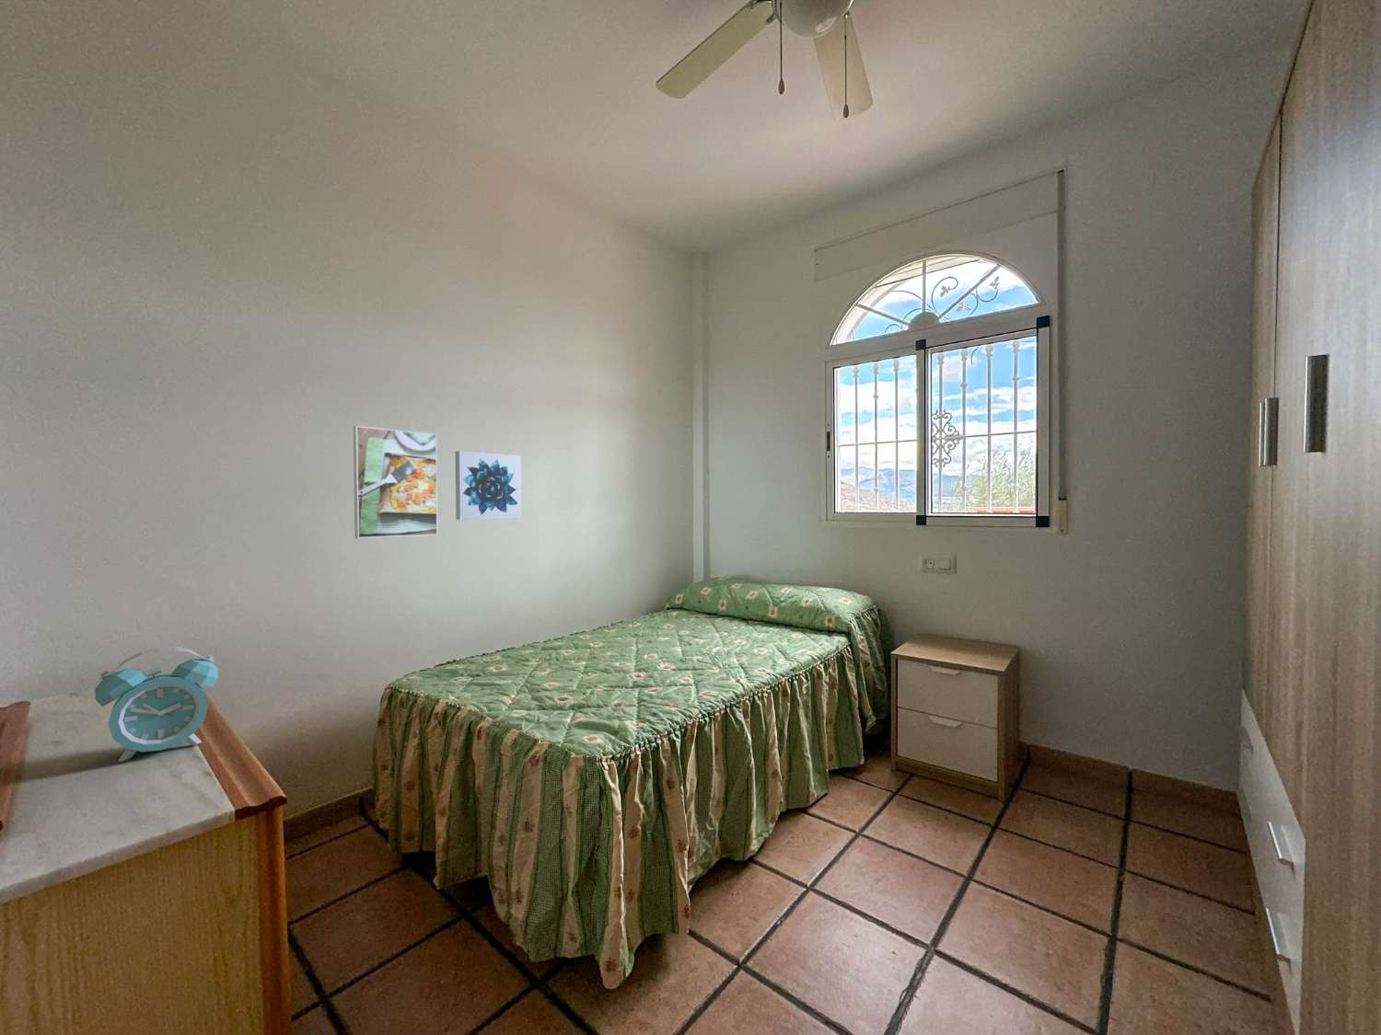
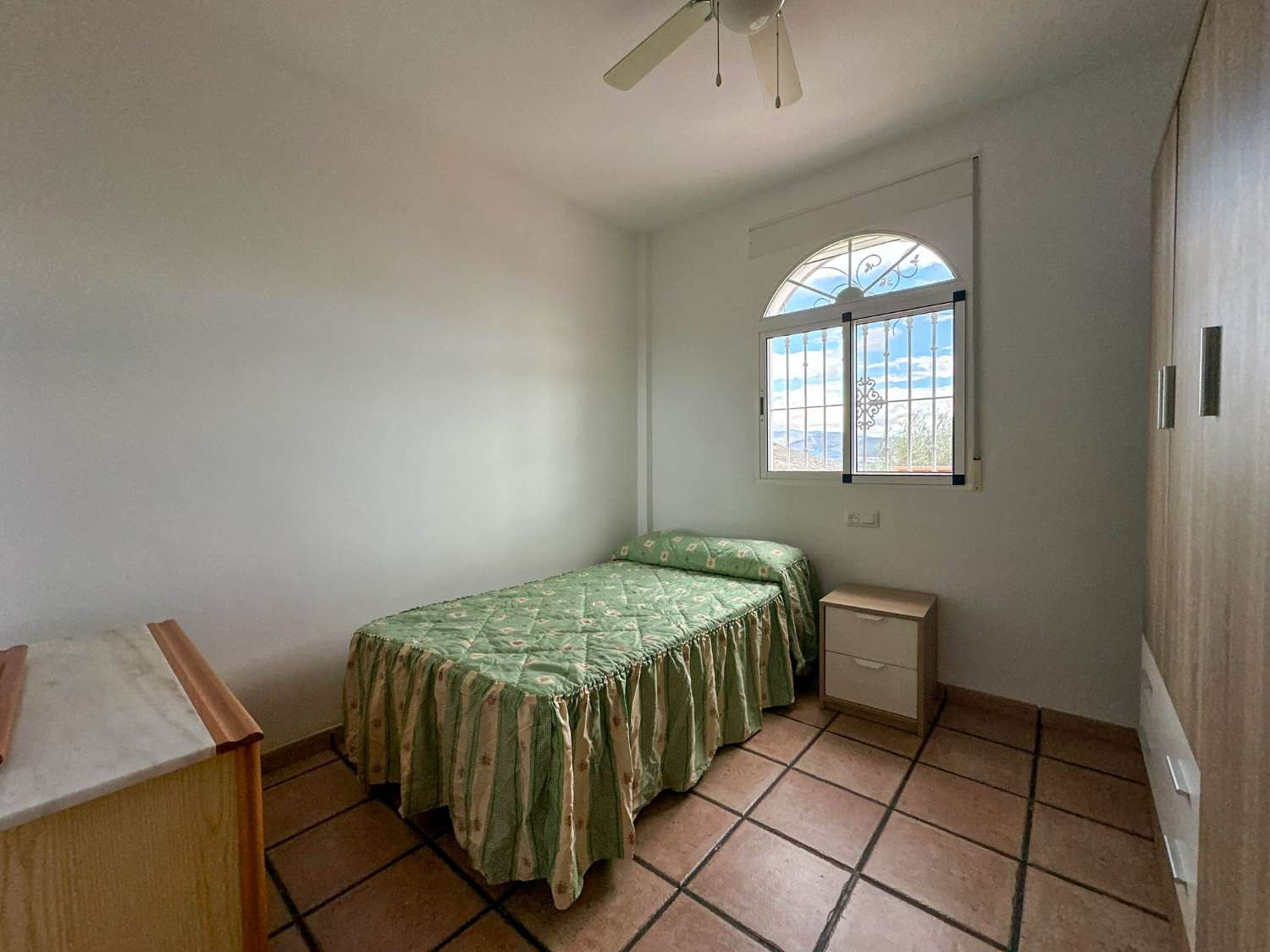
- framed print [352,425,439,539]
- wall art [455,450,523,521]
- alarm clock [94,646,220,763]
